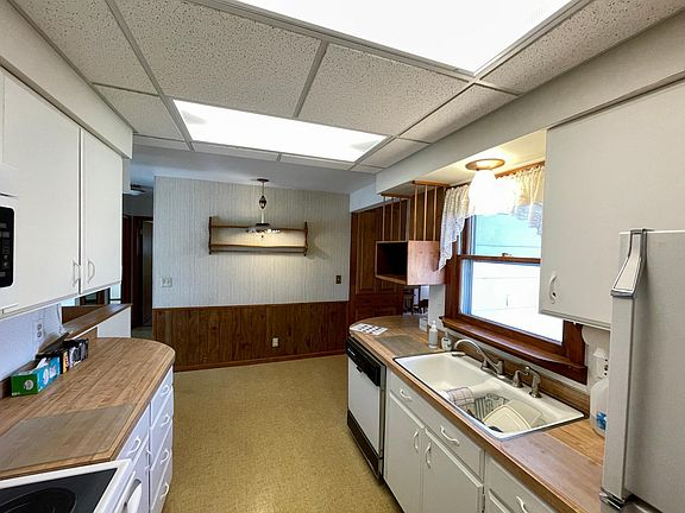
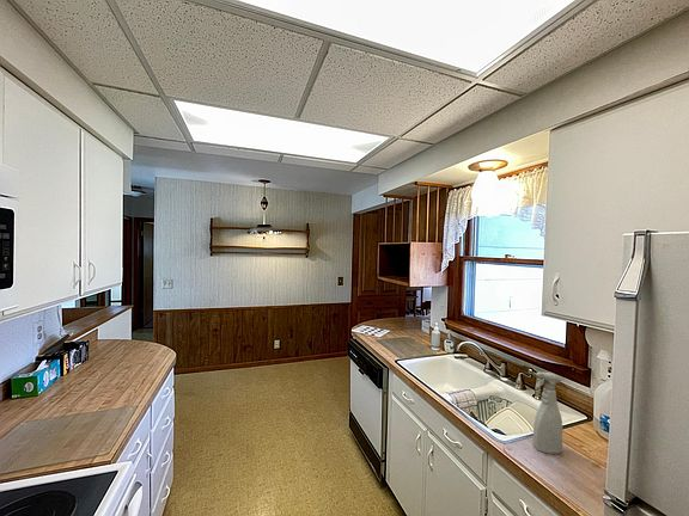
+ spray bottle [532,371,563,455]
